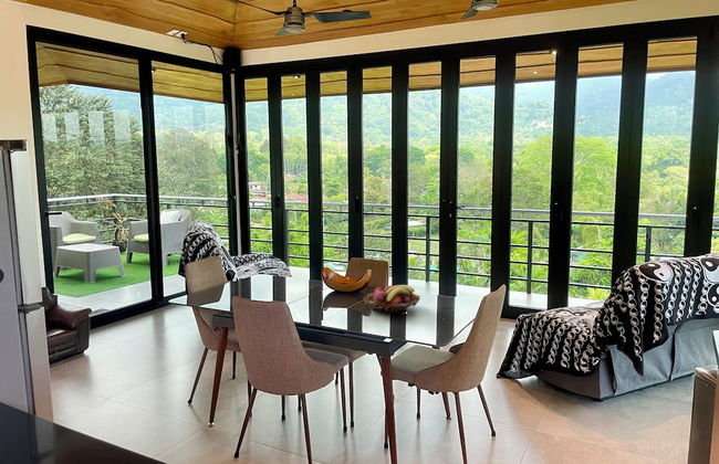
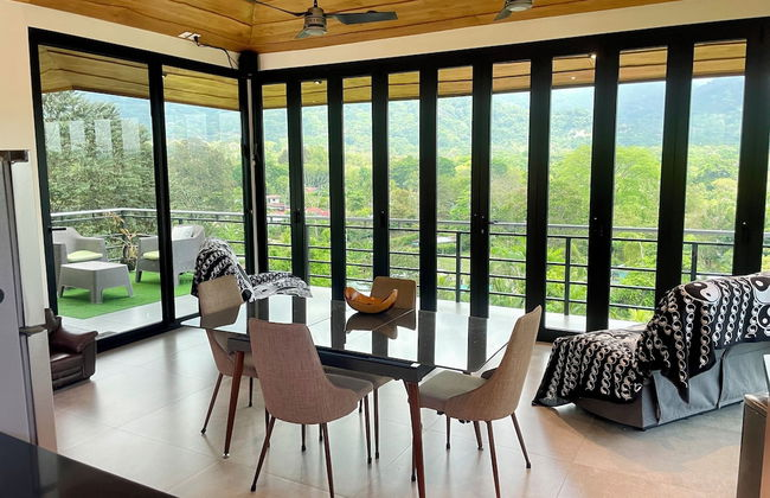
- fruit basket [362,284,421,315]
